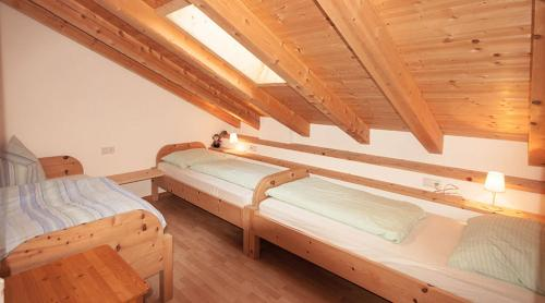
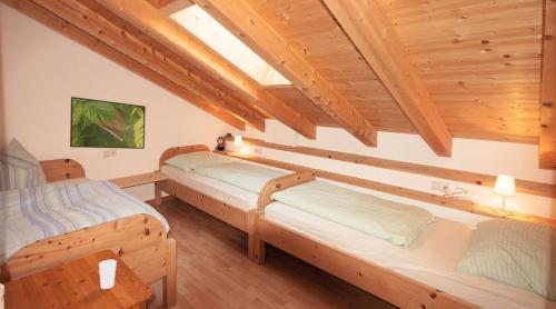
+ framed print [69,96,147,150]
+ cup [98,259,118,290]
